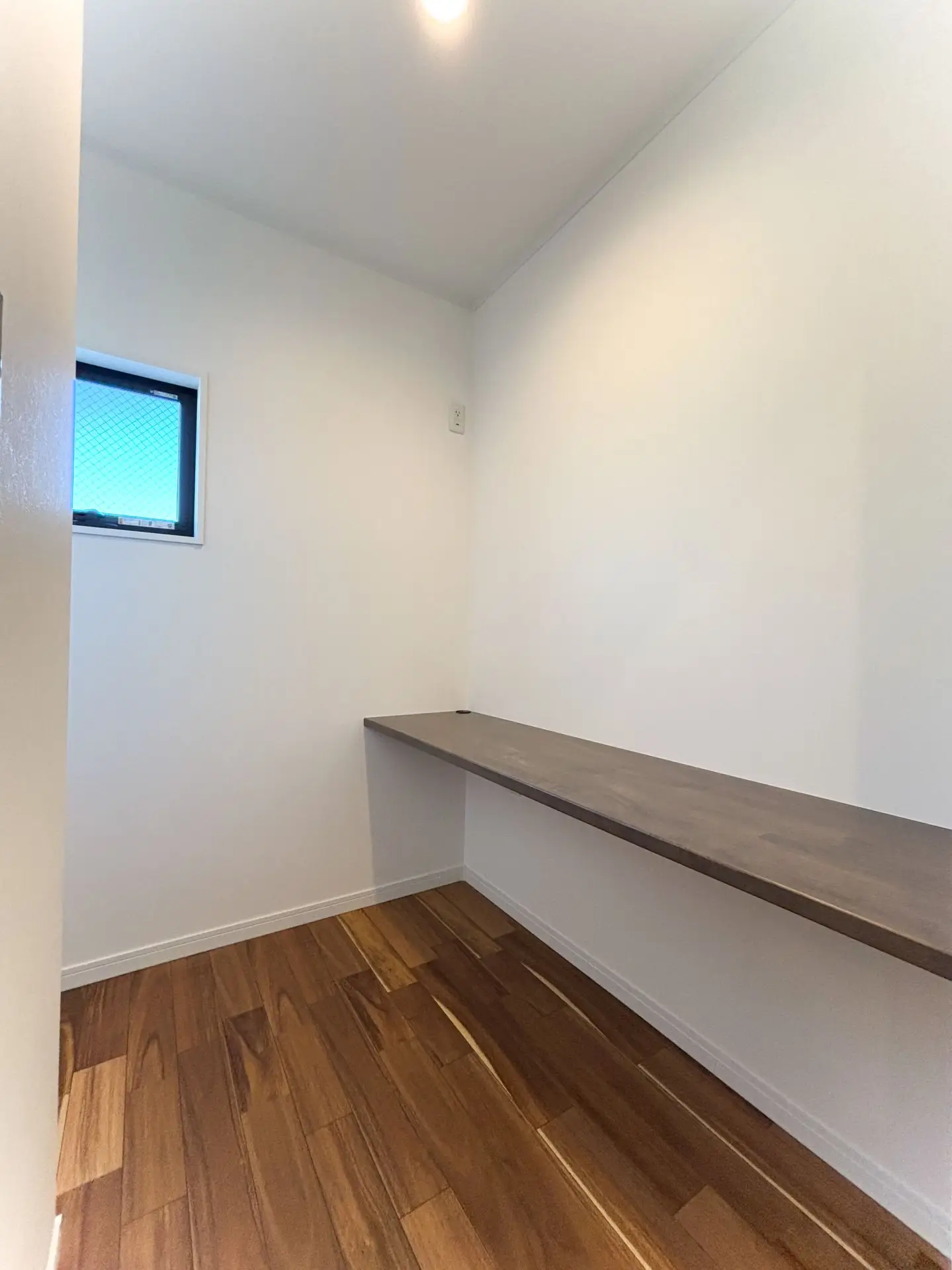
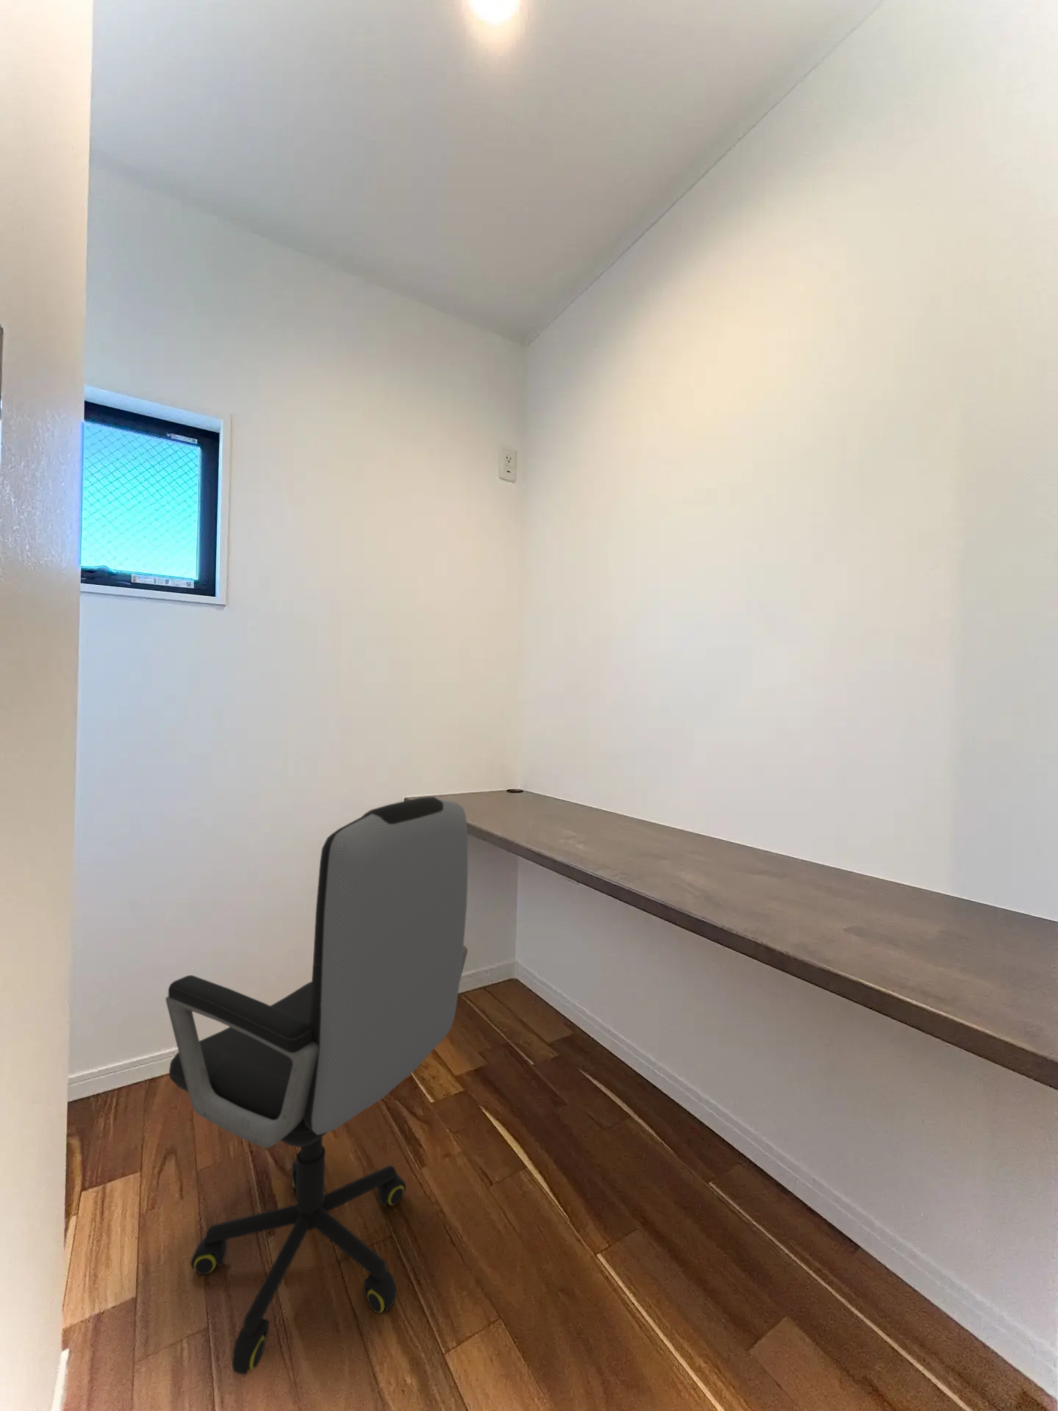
+ office chair [164,795,468,1375]
